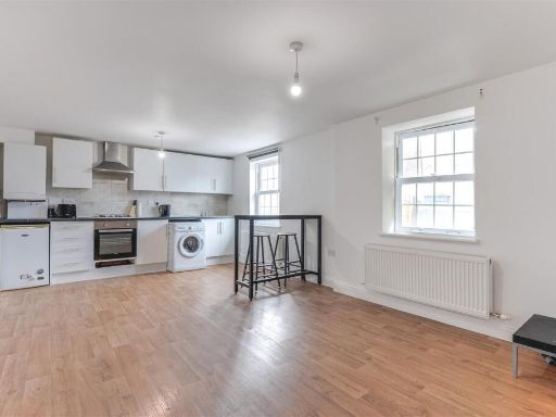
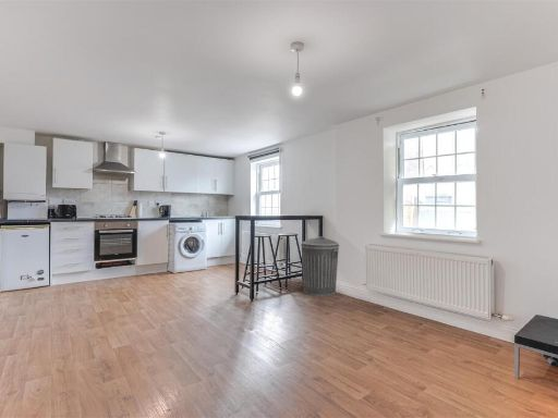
+ trash can [300,236,340,297]
